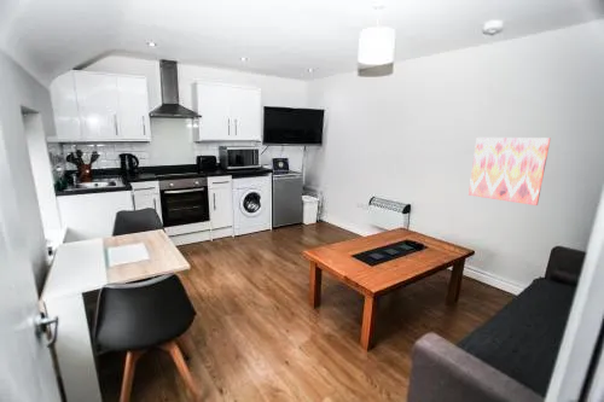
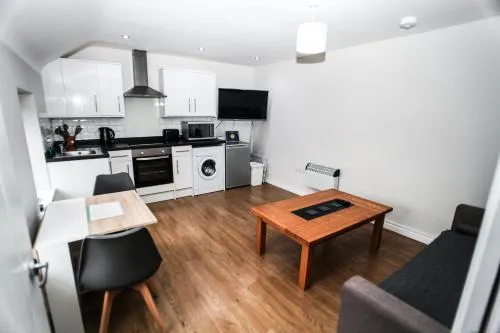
- wall art [467,136,552,206]
